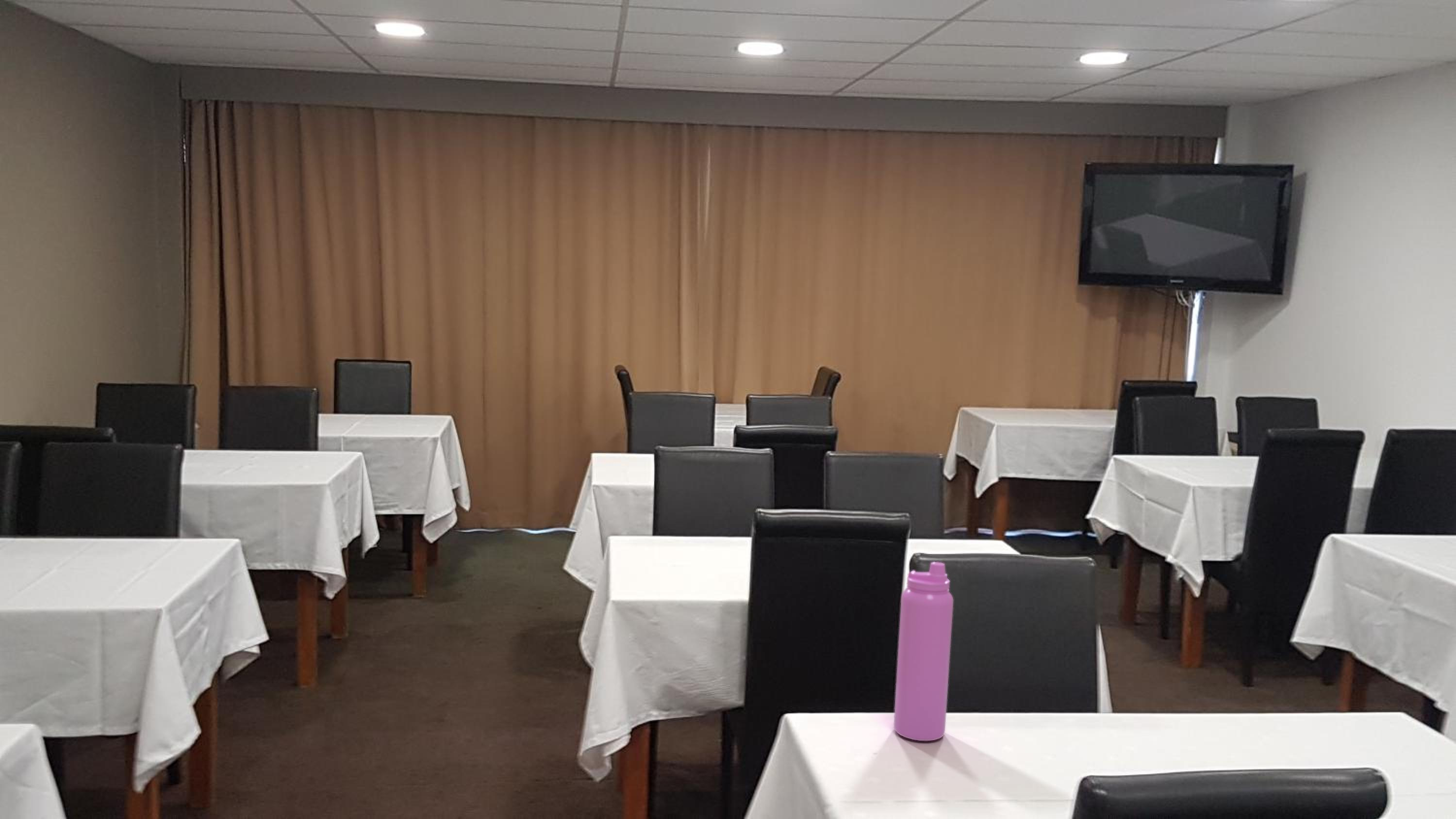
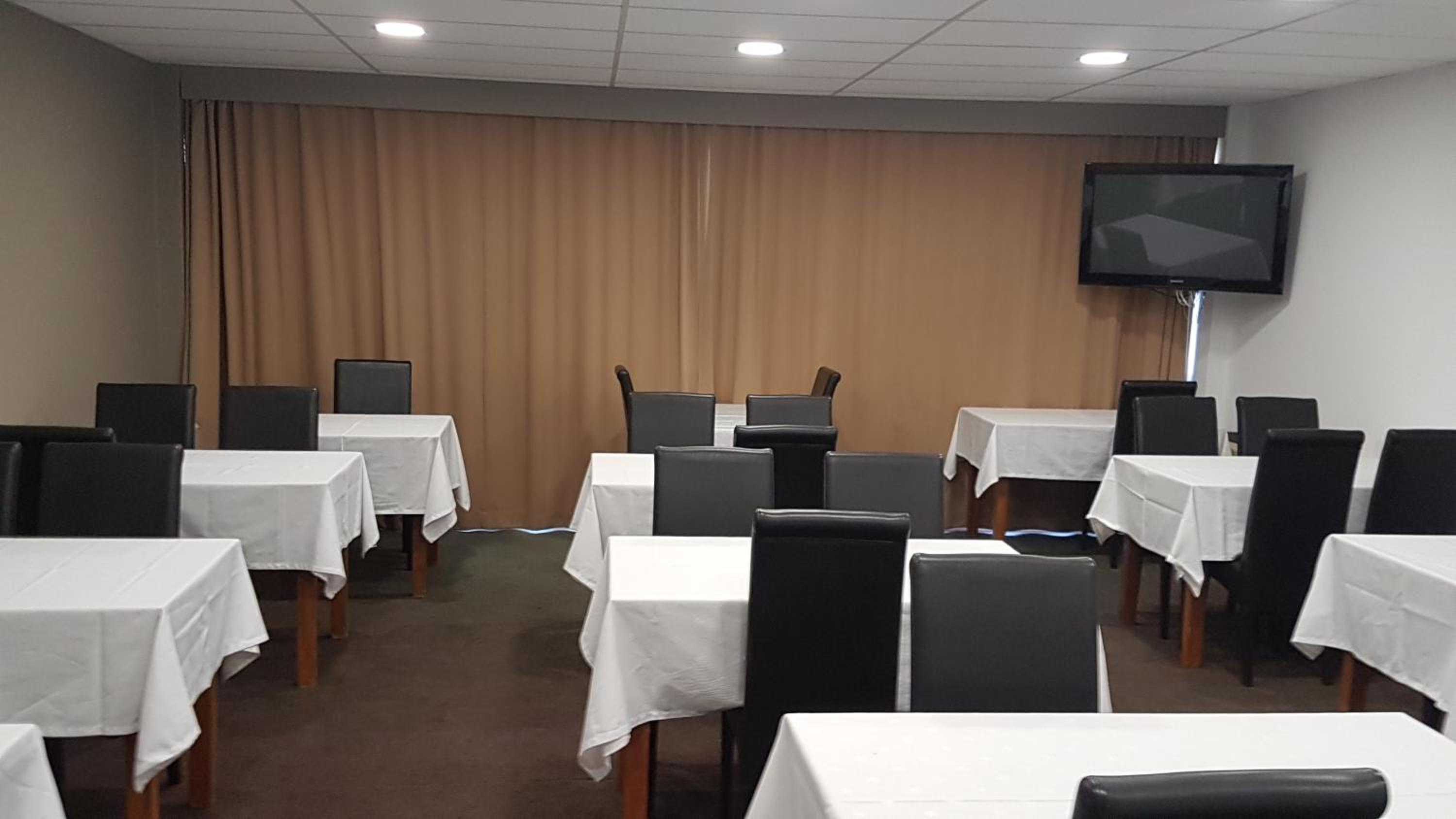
- water bottle [893,561,954,741]
